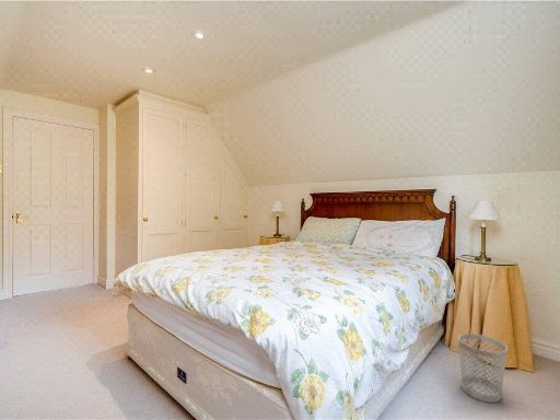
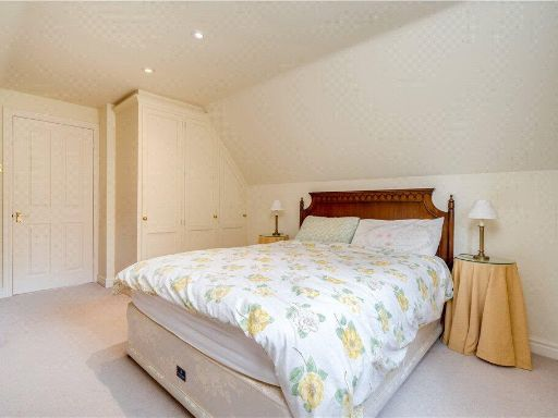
- wastebasket [457,332,509,404]
